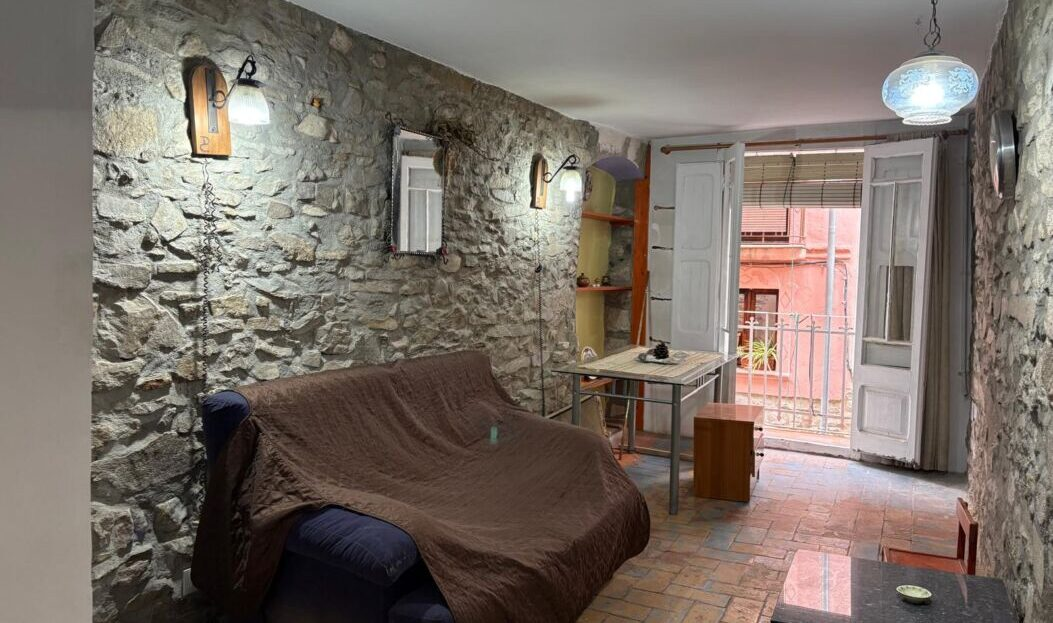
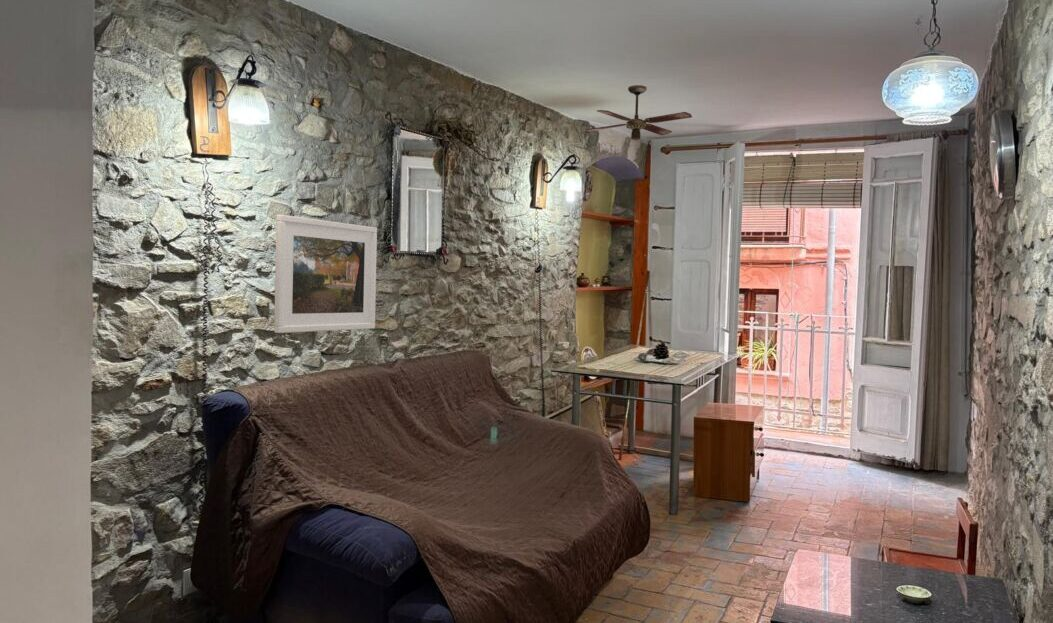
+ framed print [273,214,378,334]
+ ceiling fan [585,84,693,141]
